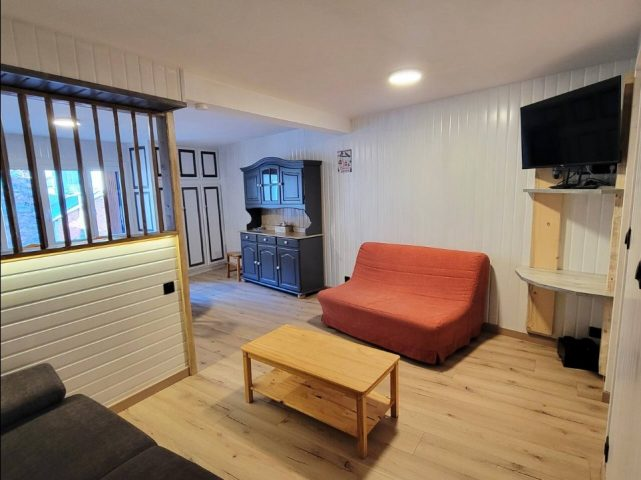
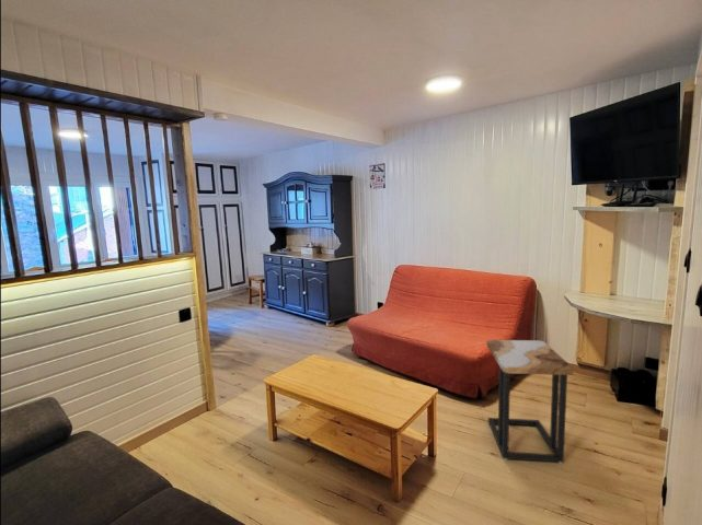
+ side table [486,339,574,464]
